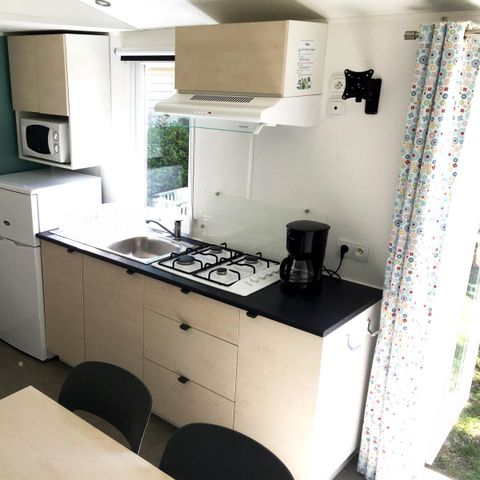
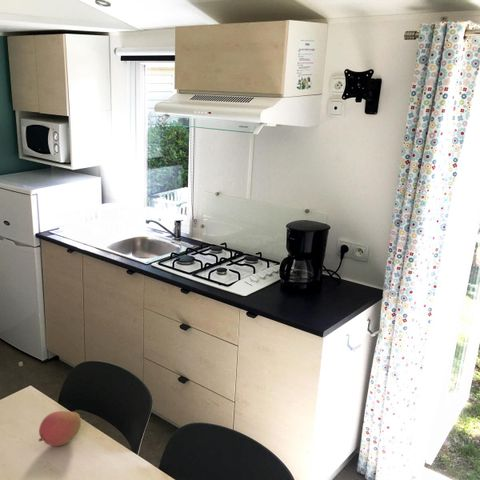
+ fruit [38,410,82,447]
